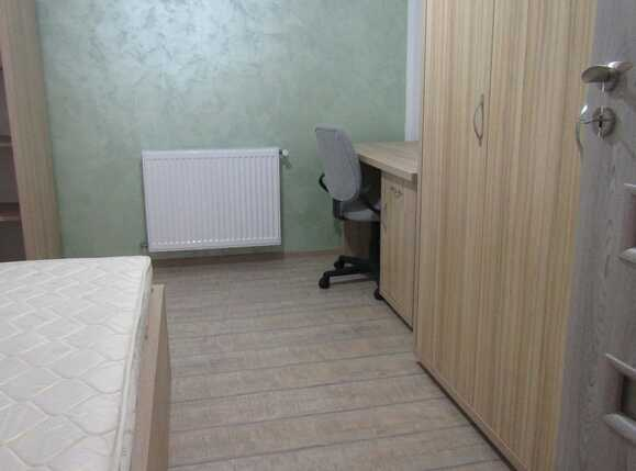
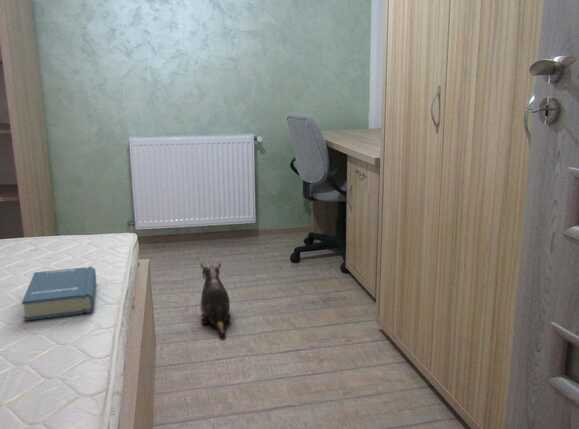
+ plush toy [199,261,232,338]
+ hardback book [21,266,97,322]
